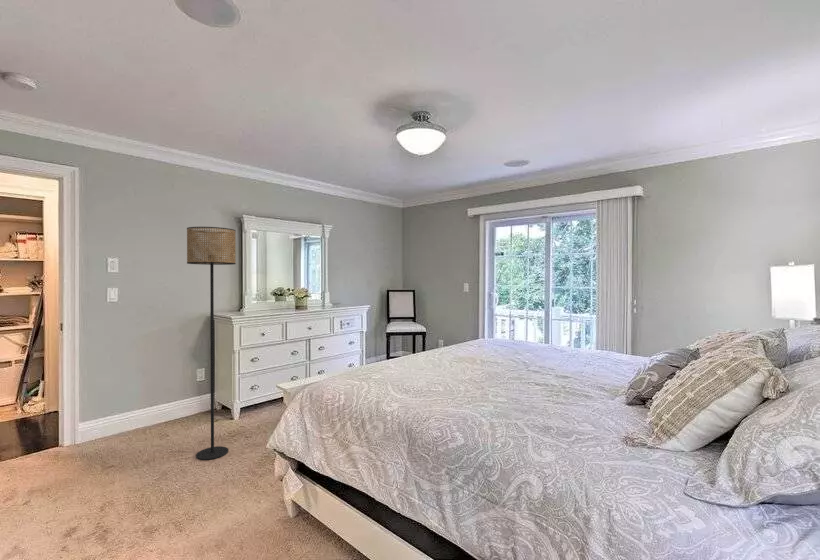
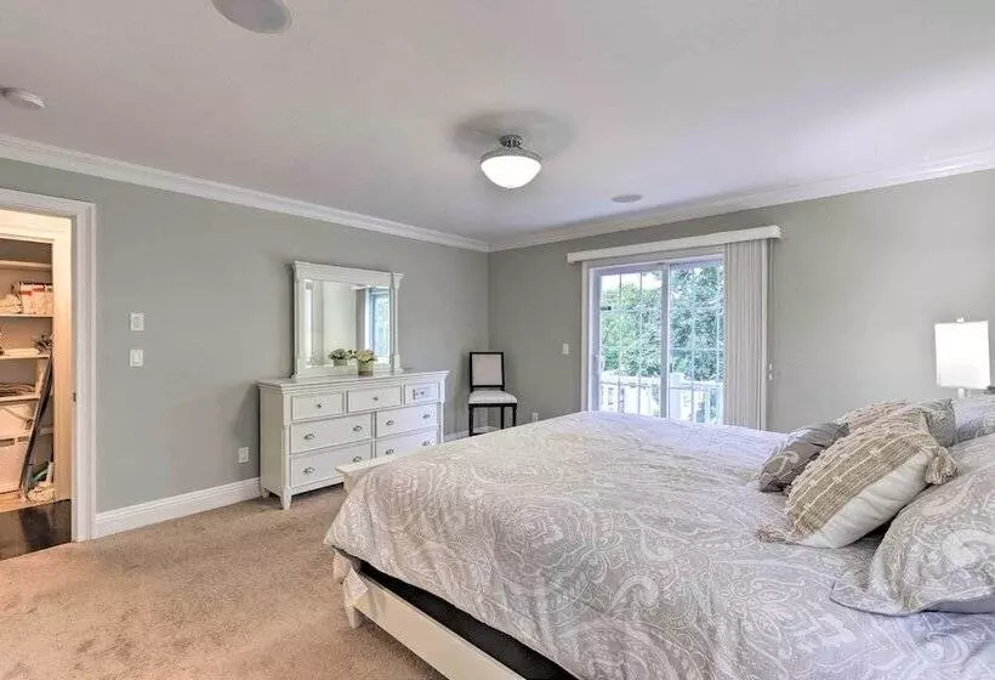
- floor lamp [186,226,237,461]
